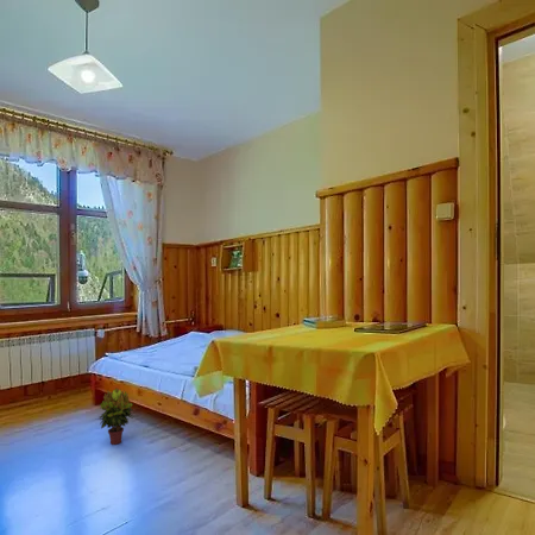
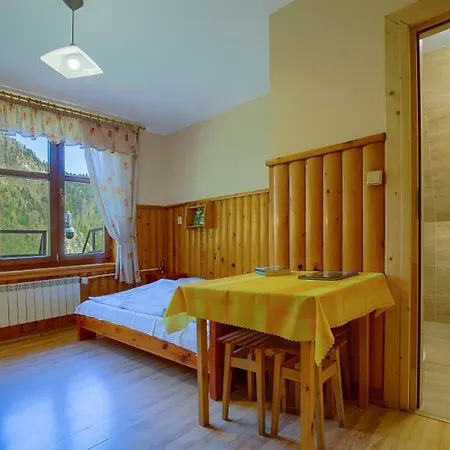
- potted plant [96,388,136,446]
